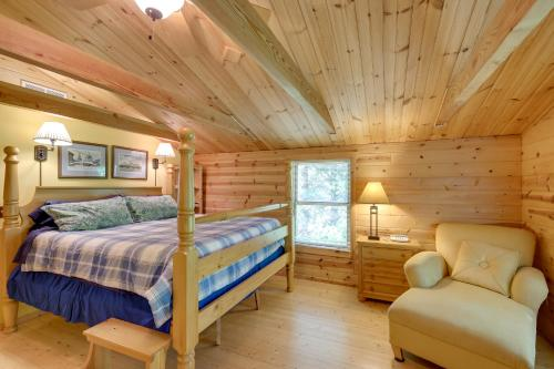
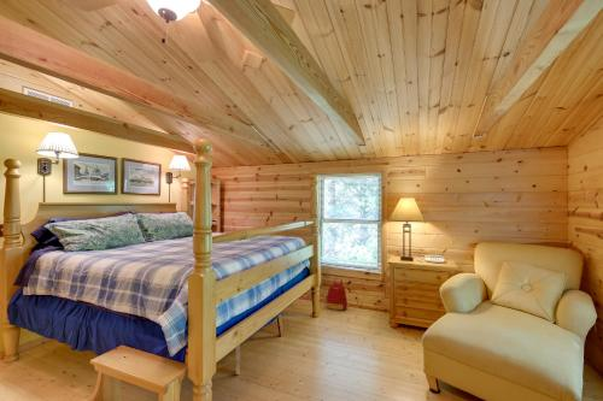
+ backpack [324,277,349,311]
